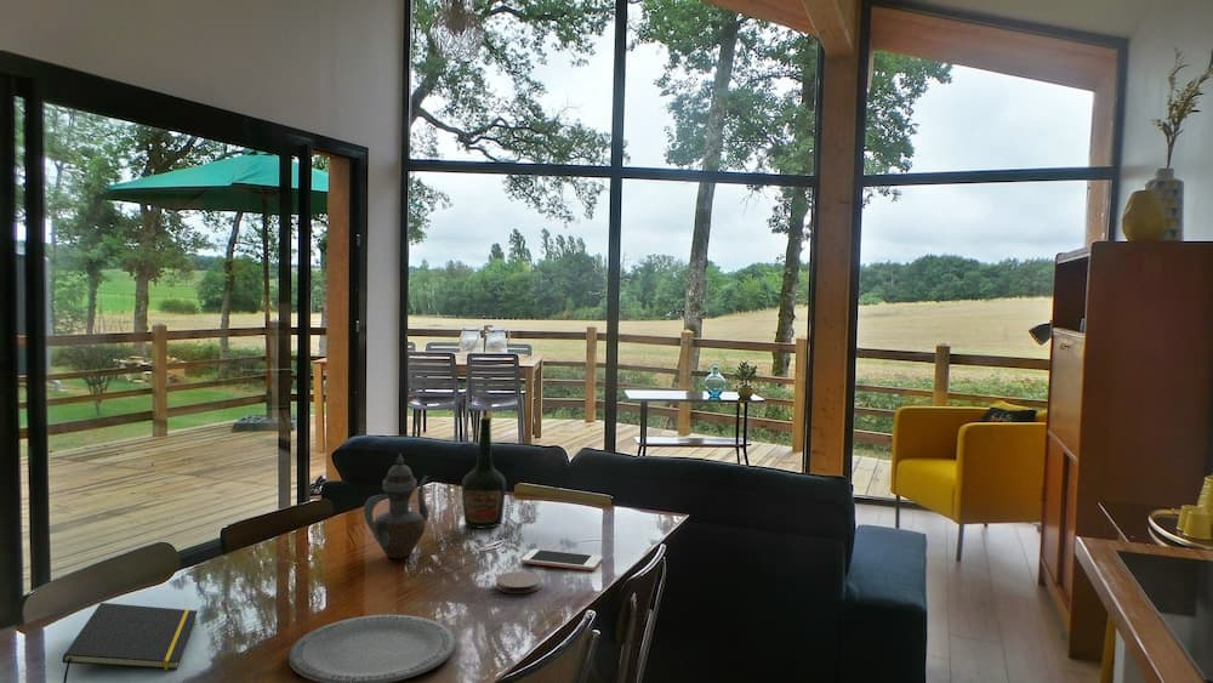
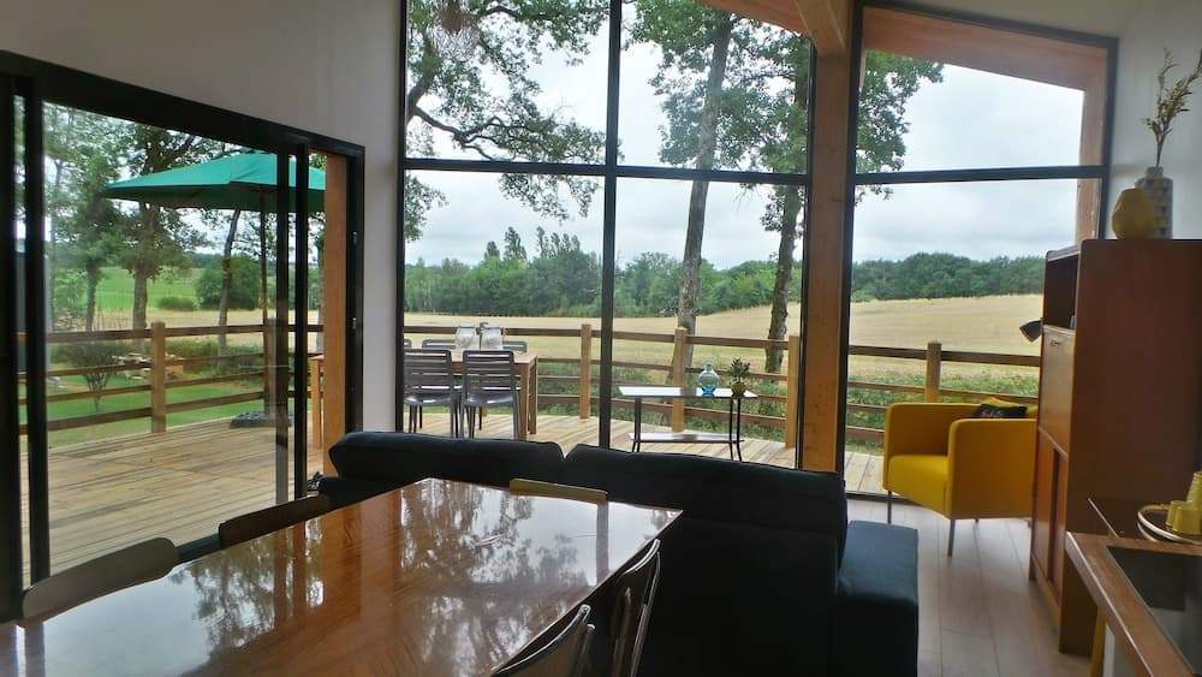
- plate [287,614,456,683]
- teapot [363,453,431,559]
- coaster [495,570,542,594]
- notepad [61,602,199,683]
- bottle [461,415,507,529]
- cell phone [520,548,604,571]
